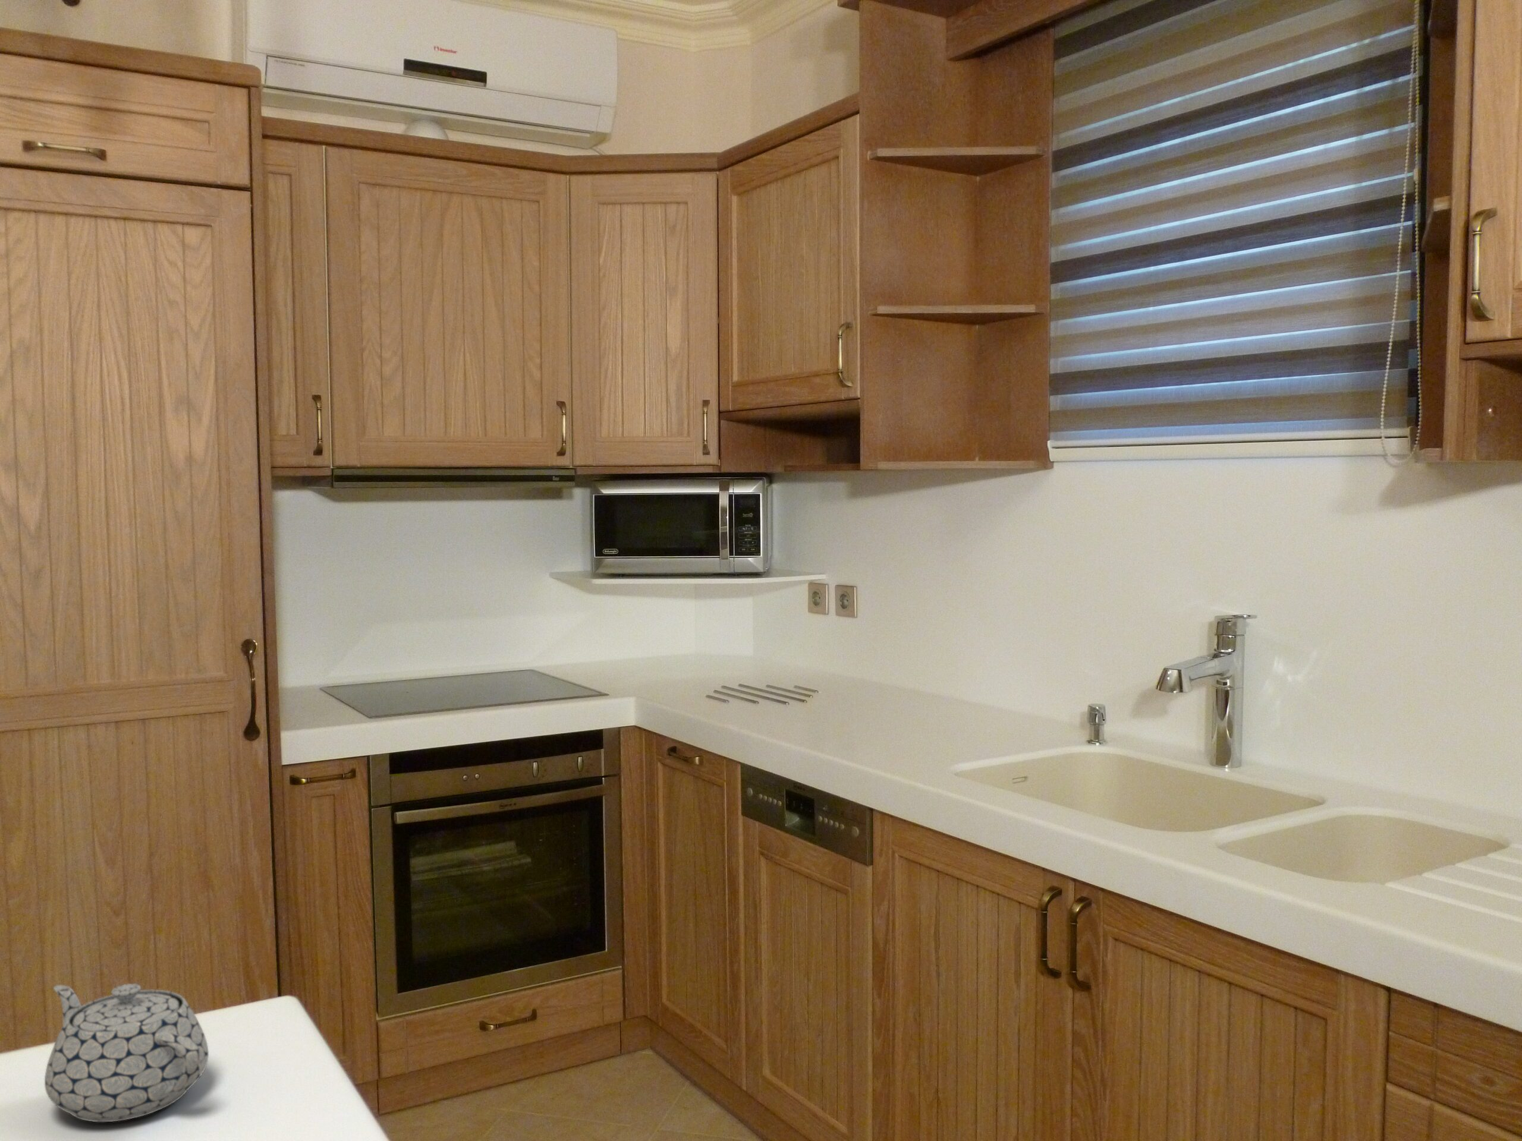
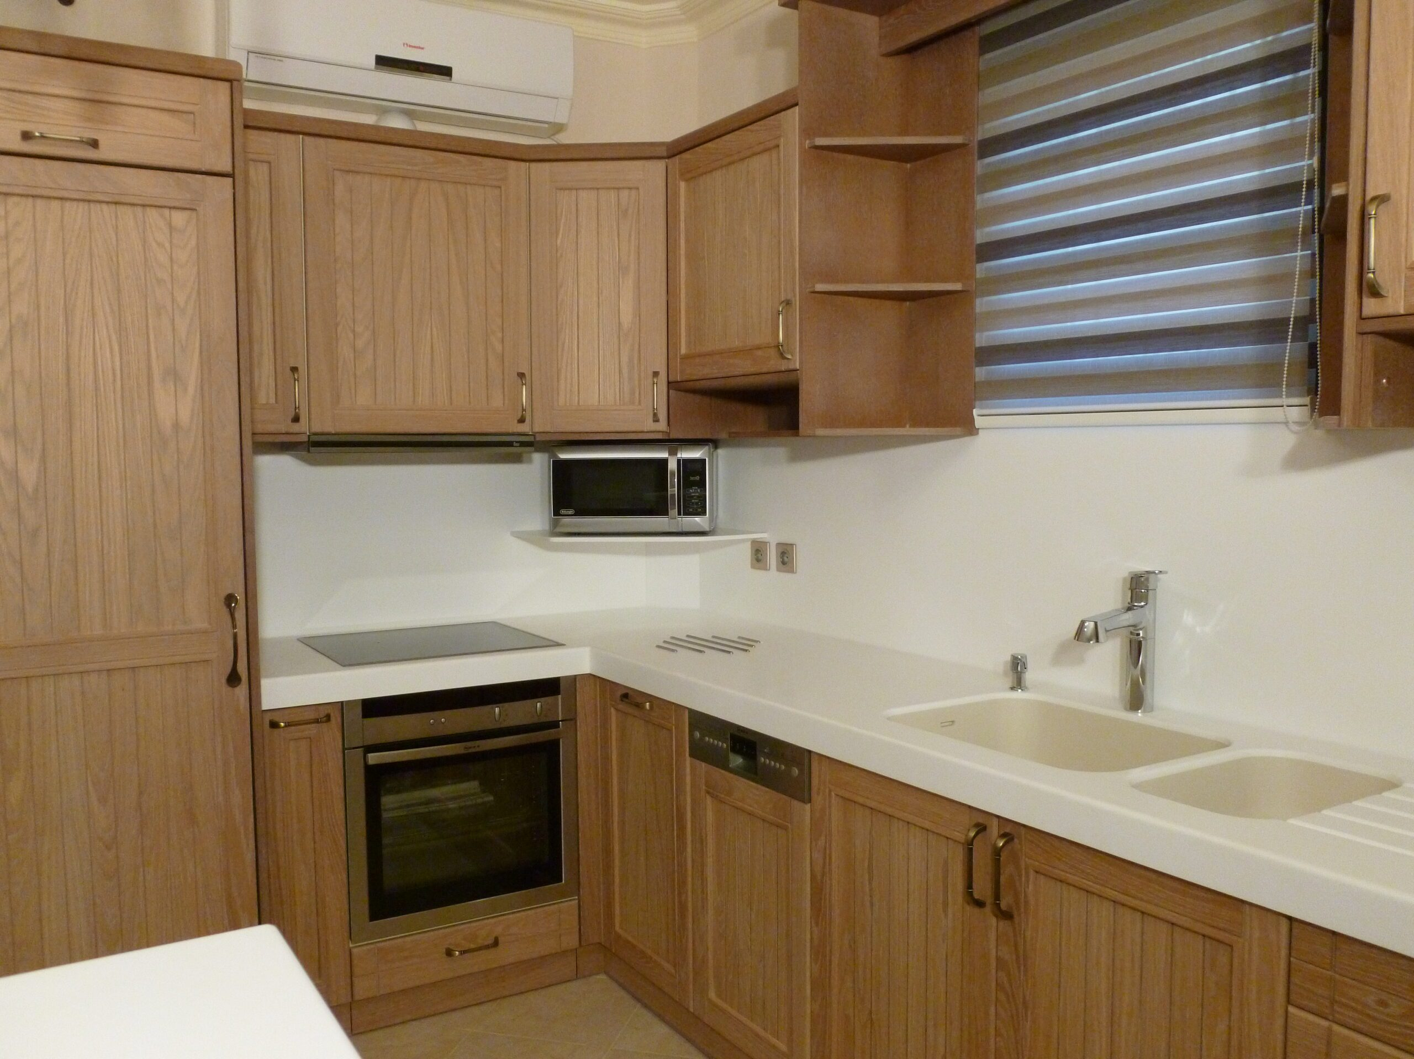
- teapot [44,983,210,1123]
